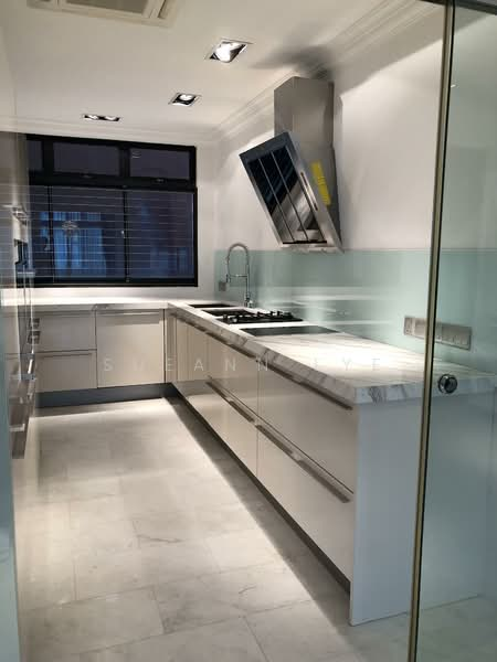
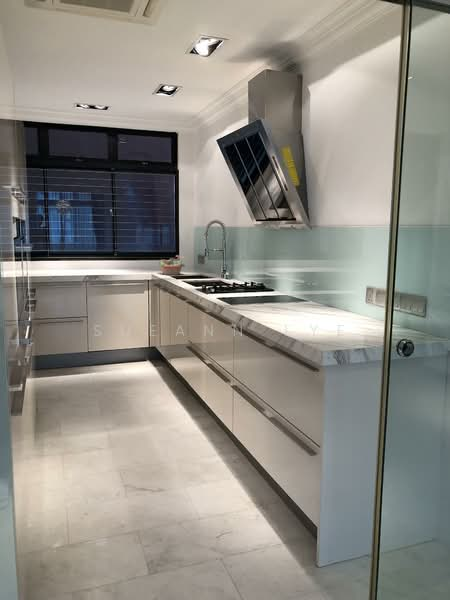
+ succulent planter [157,254,186,276]
